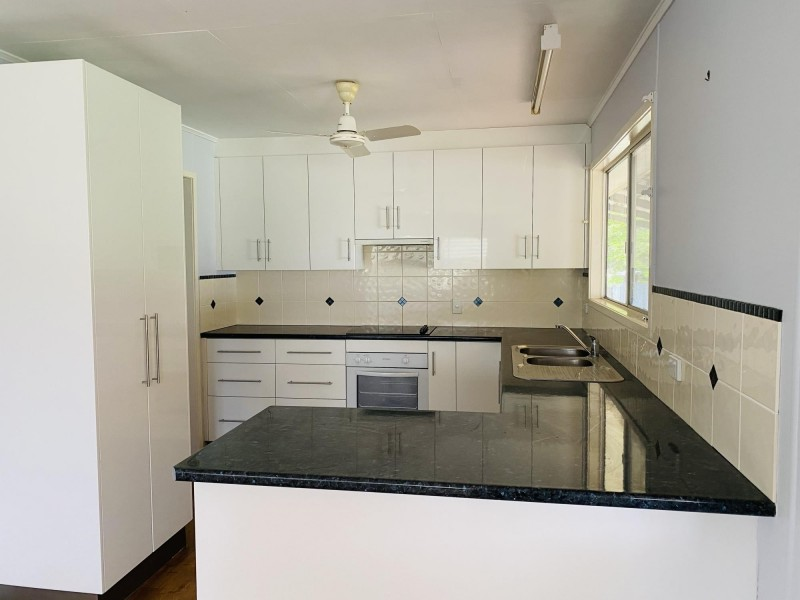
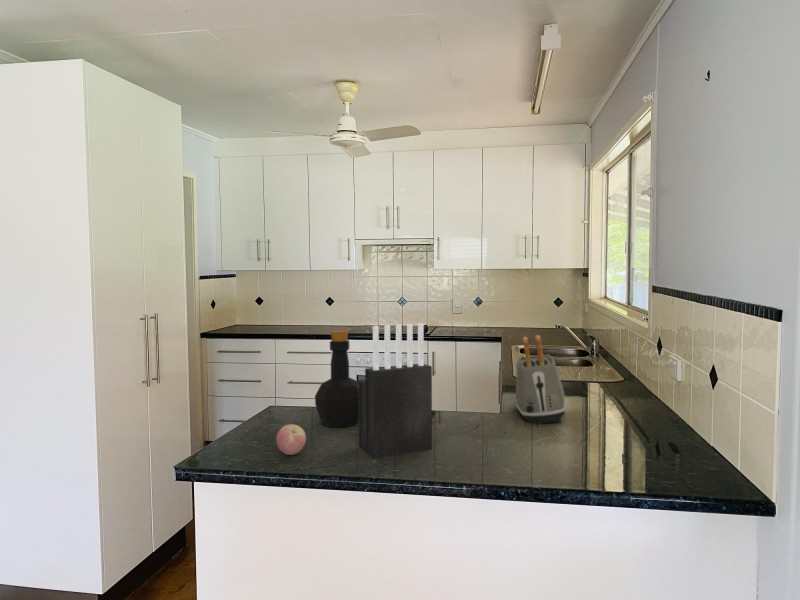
+ apple [275,423,307,456]
+ knife block [357,322,433,459]
+ toaster [515,334,567,425]
+ bottle [314,329,359,428]
